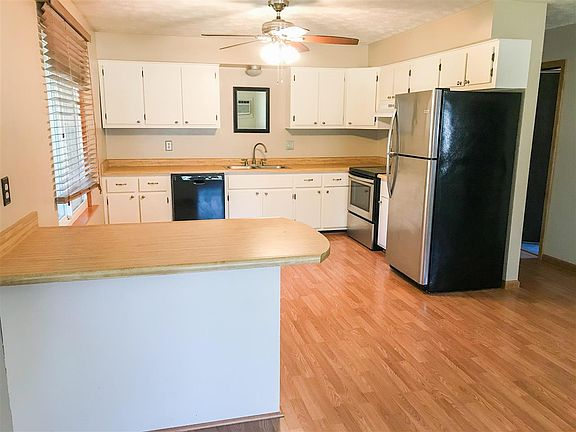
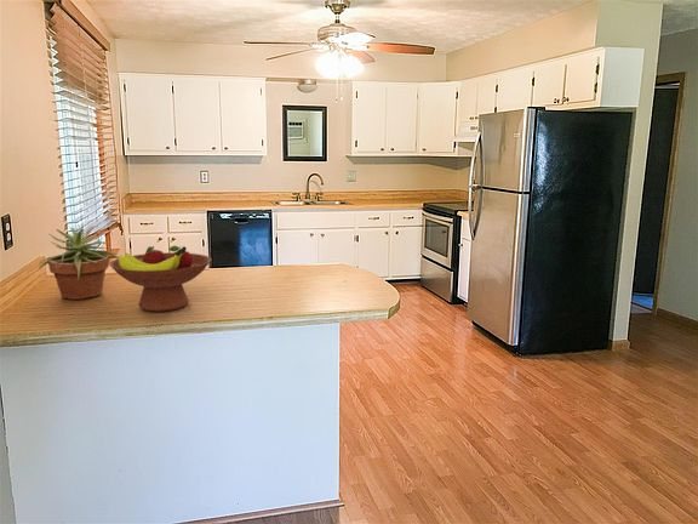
+ fruit bowl [109,245,212,313]
+ potted plant [36,226,120,301]
